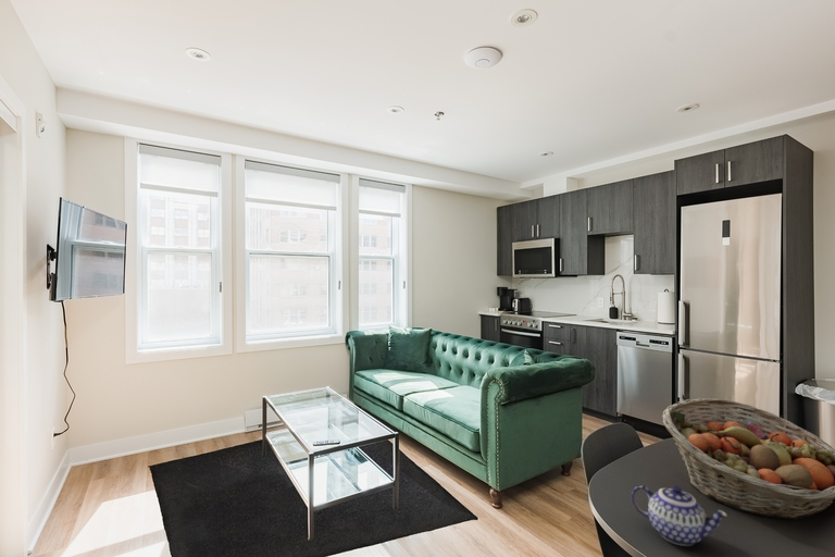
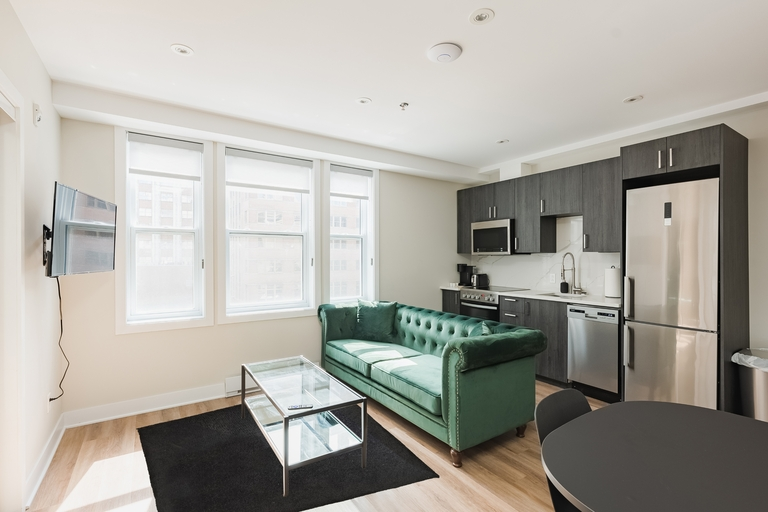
- teapot [631,484,730,547]
- fruit basket [661,397,835,520]
